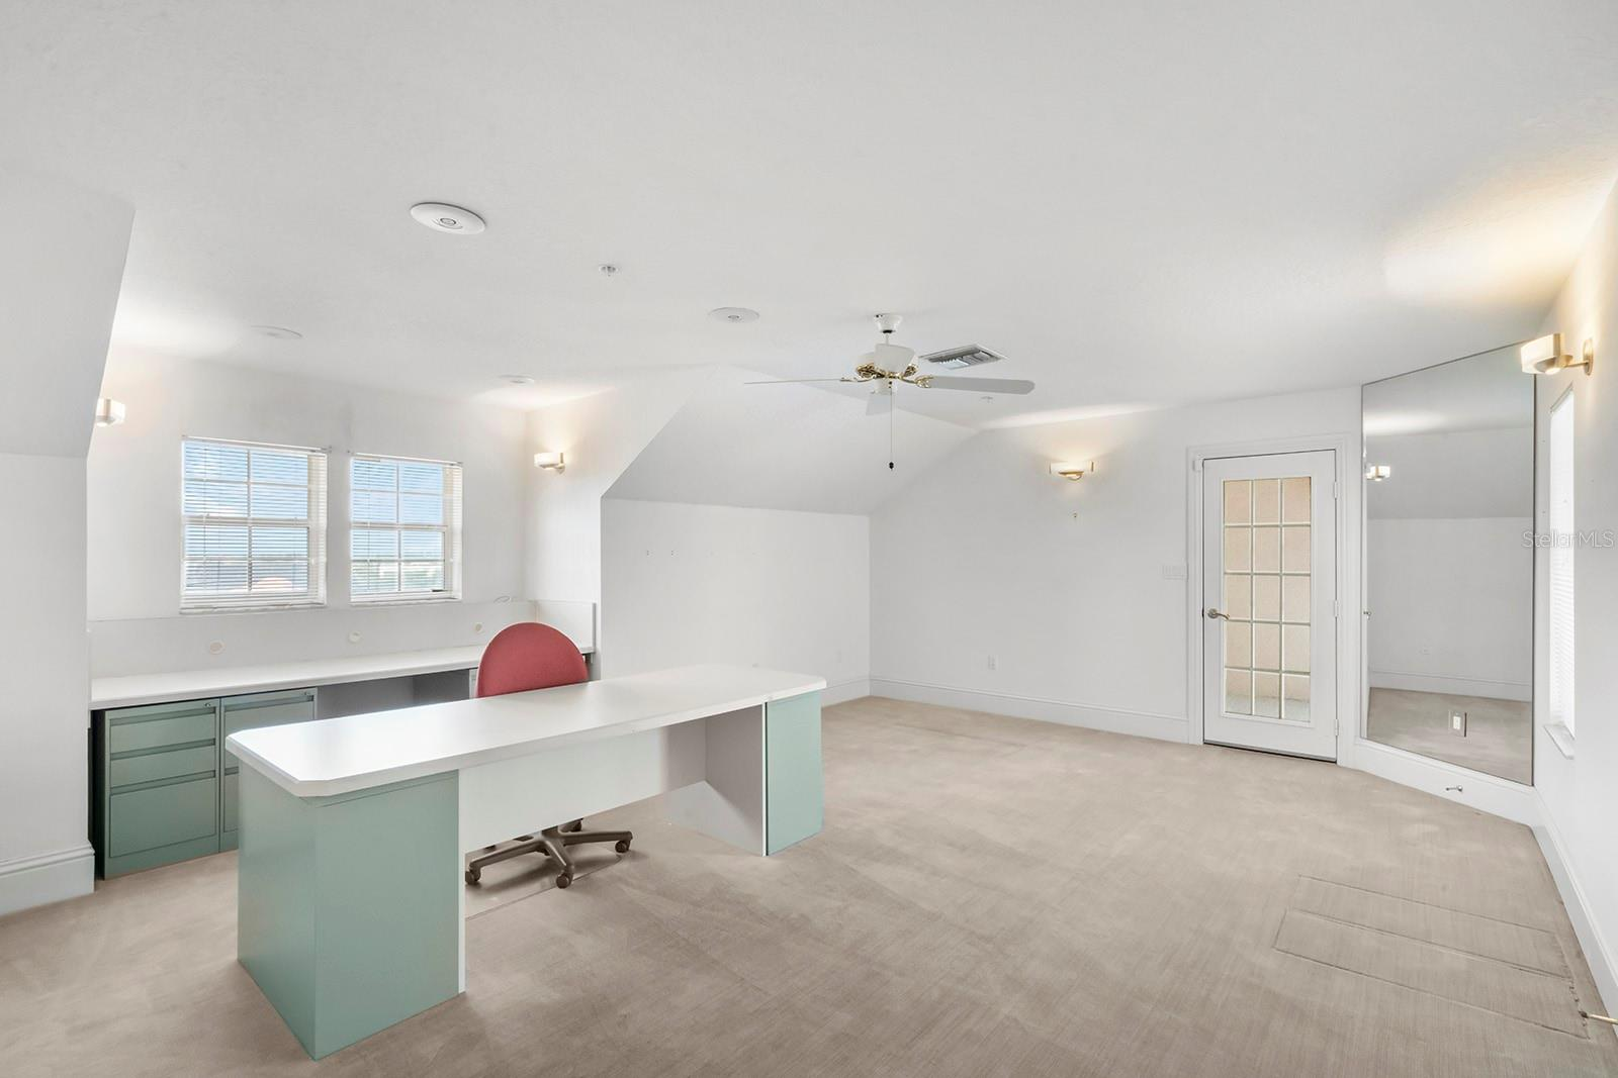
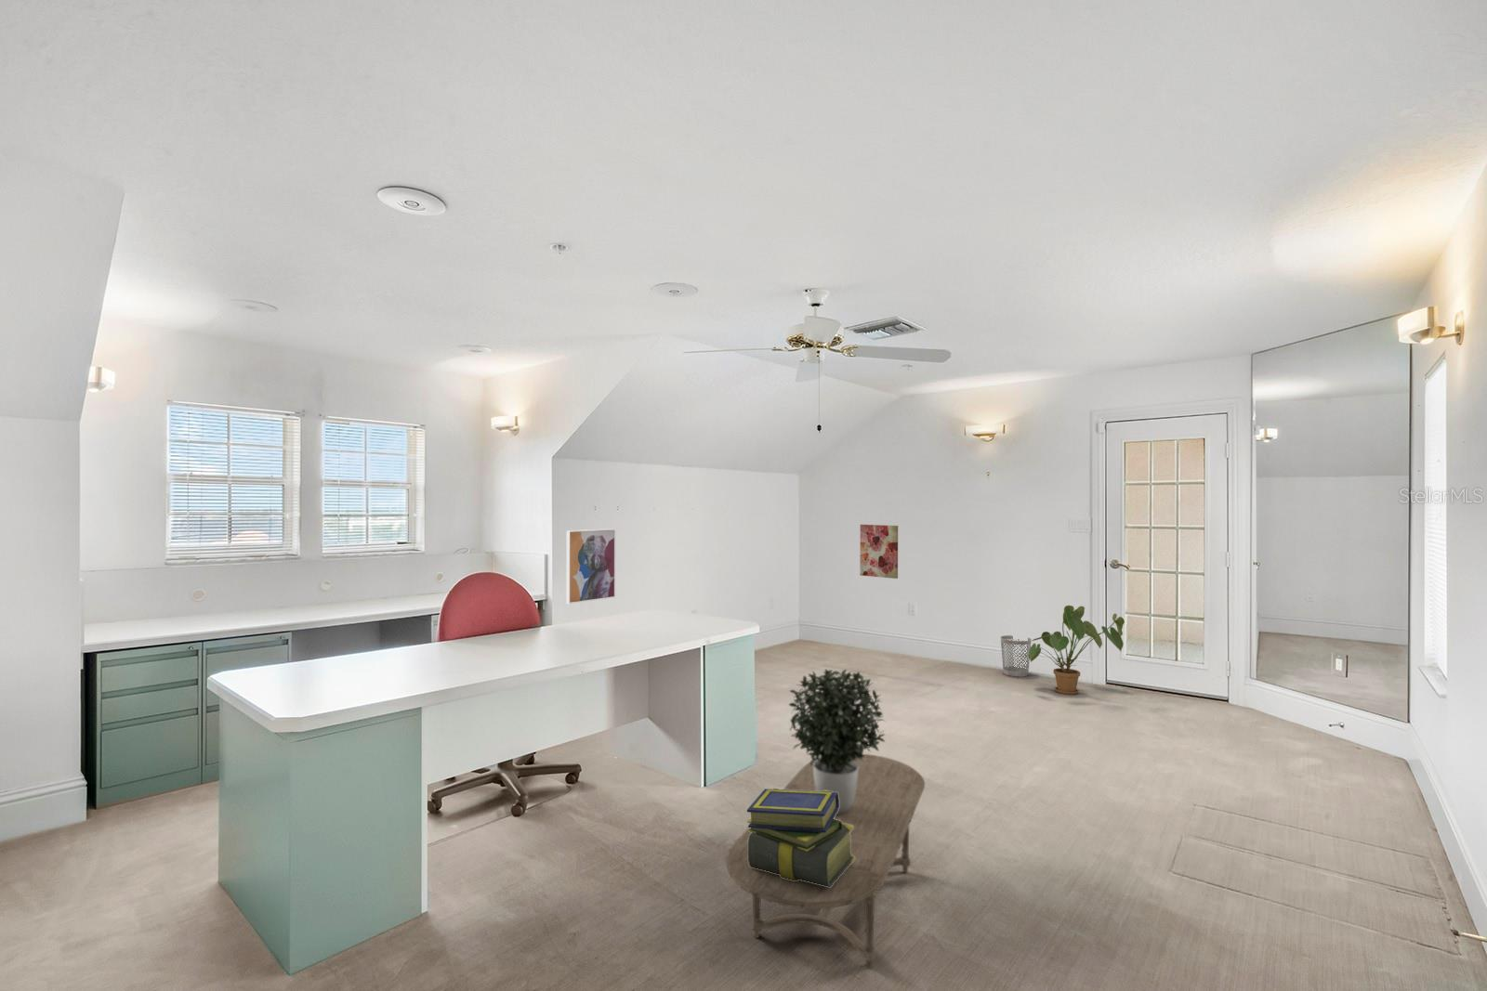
+ house plant [1028,605,1125,696]
+ coffee table [725,753,926,970]
+ stack of books [747,787,855,887]
+ potted plant [788,668,886,815]
+ wall art [566,528,616,605]
+ wastebasket [1000,635,1032,678]
+ wall art [859,524,898,580]
